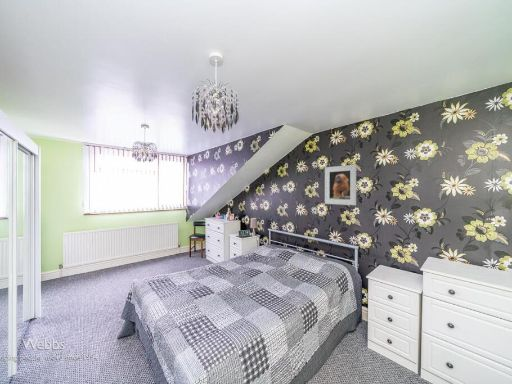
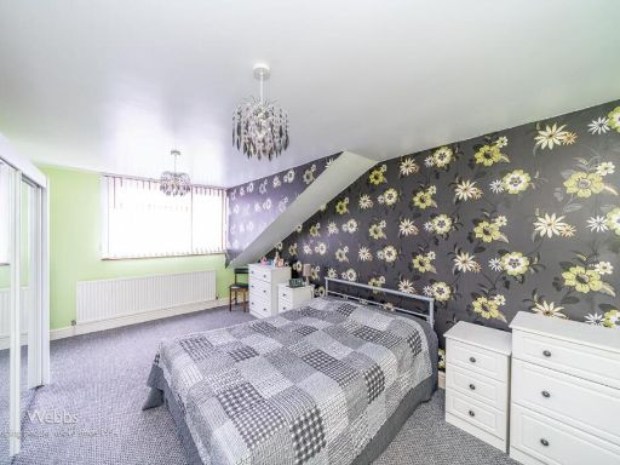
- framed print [324,164,357,206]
